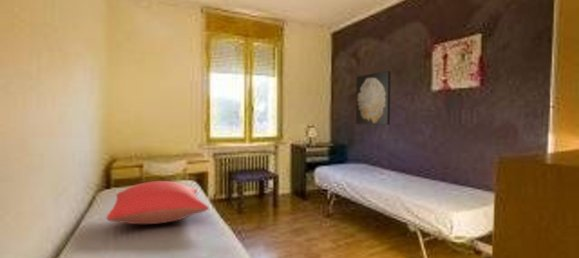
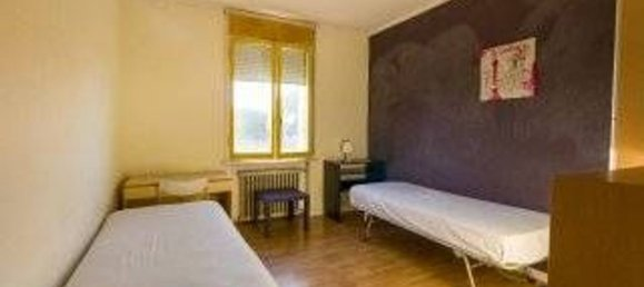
- pillow [106,180,210,225]
- wall art [355,70,392,126]
